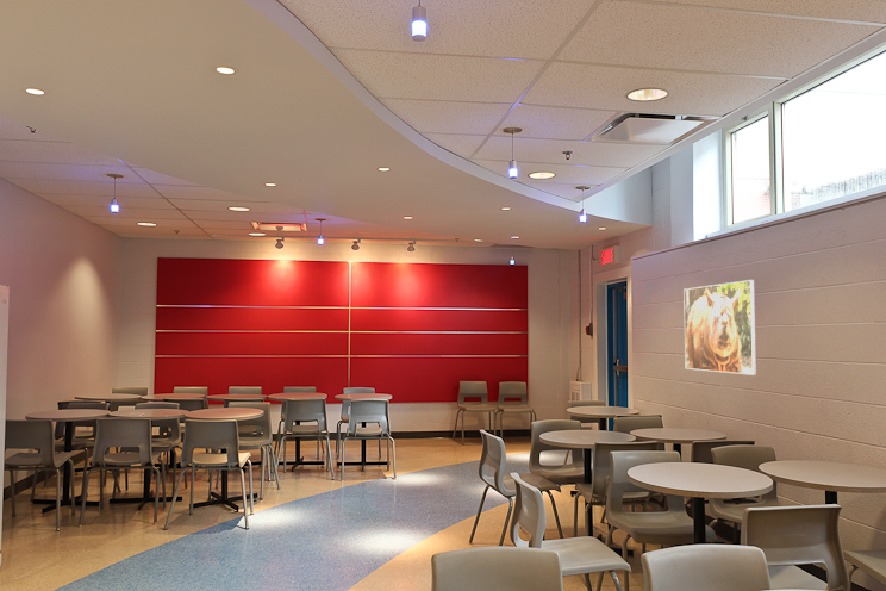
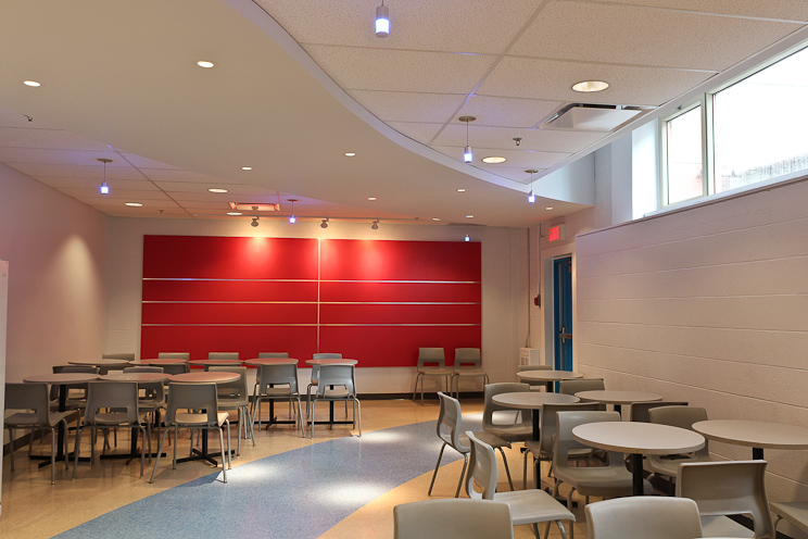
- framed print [682,279,757,377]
